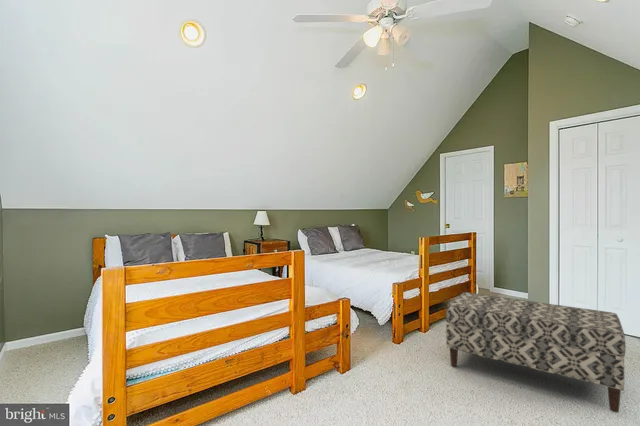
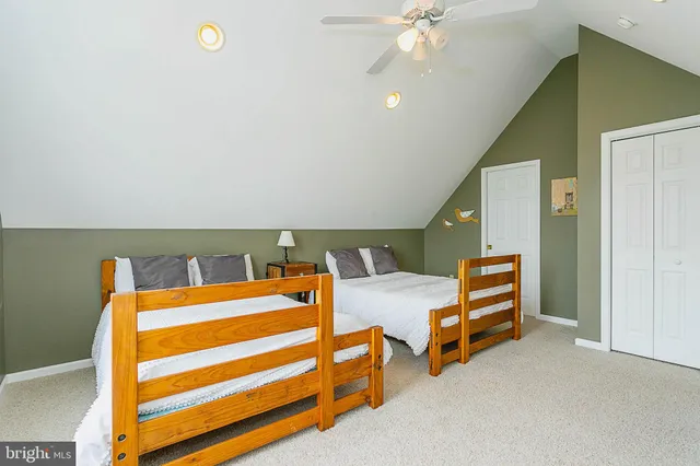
- bench [445,291,627,413]
